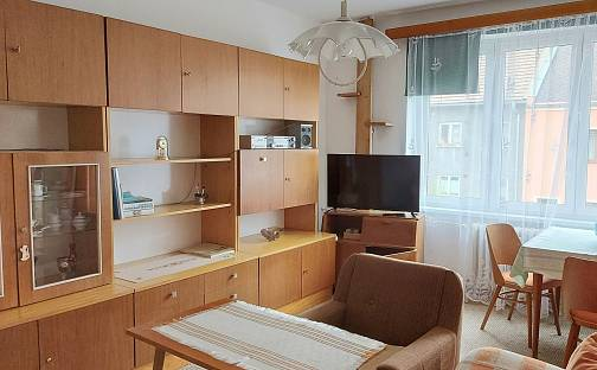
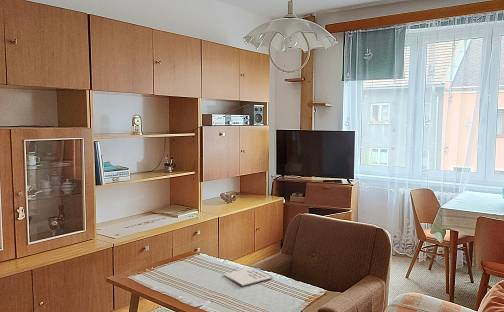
+ notebook [223,266,274,287]
